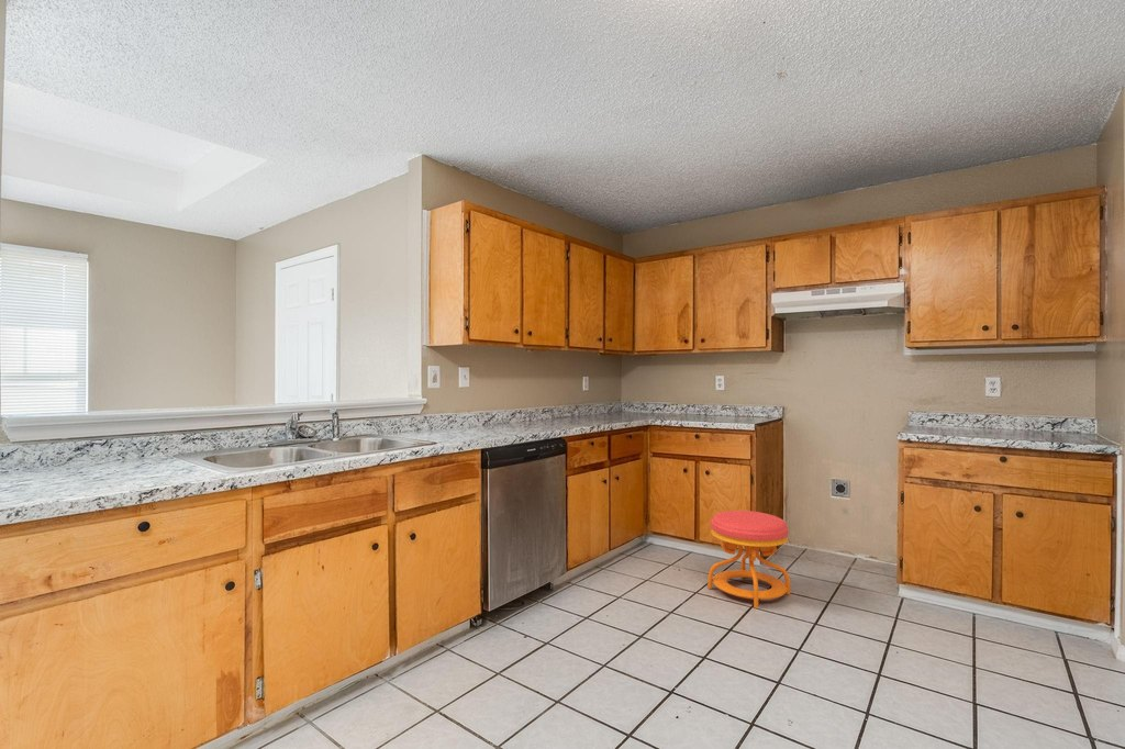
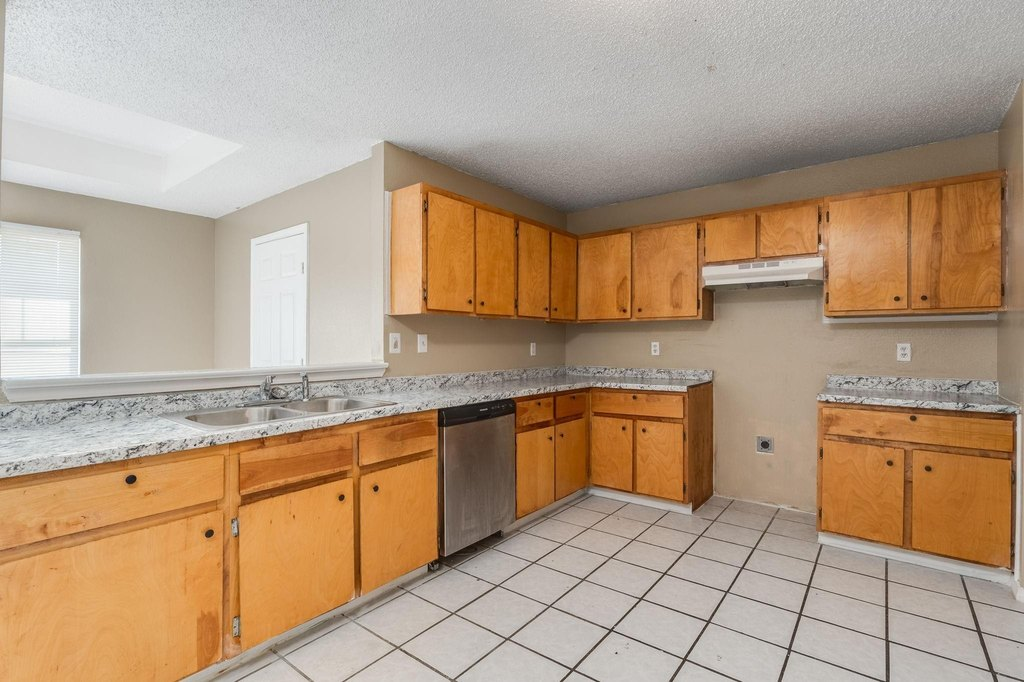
- stool [706,510,791,610]
